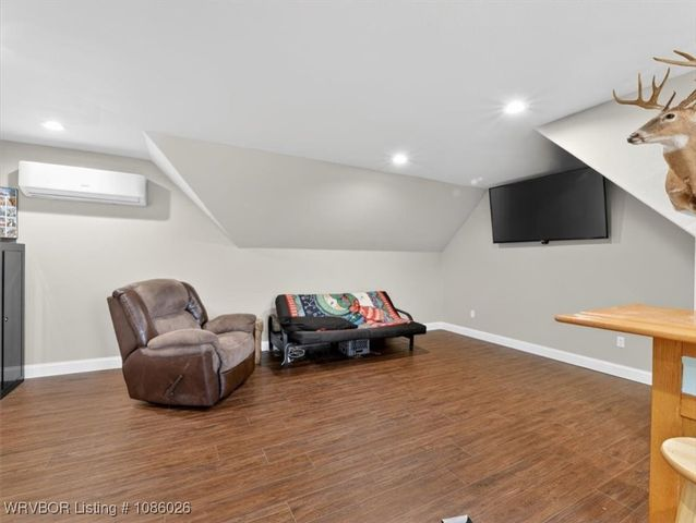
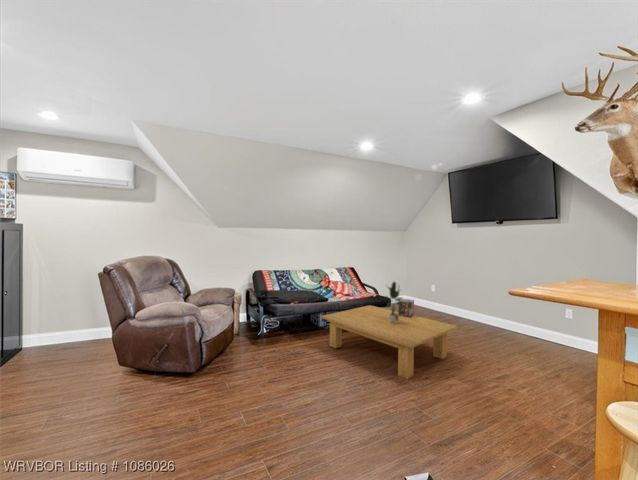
+ potted plant [380,281,408,323]
+ coffee table [320,304,458,380]
+ decorative box [397,298,415,318]
